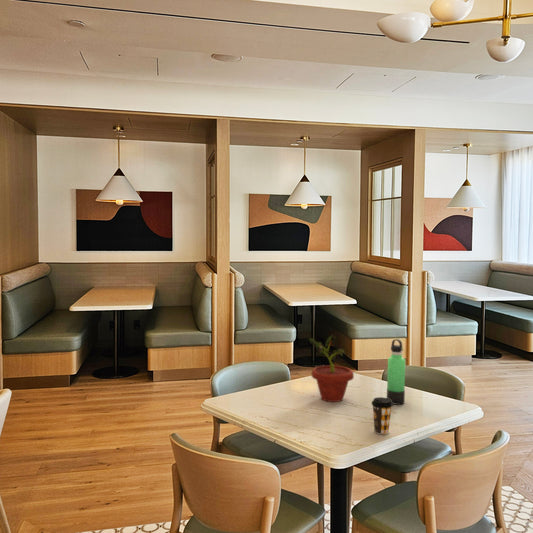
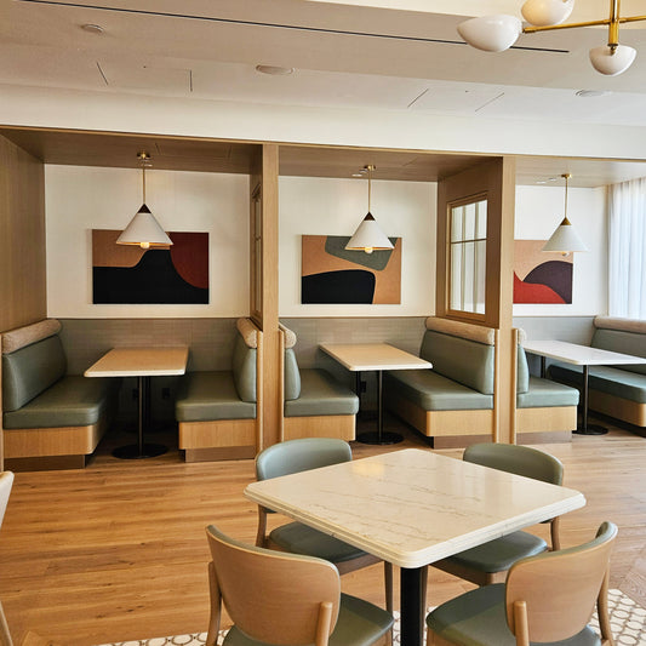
- thermos bottle [386,338,406,406]
- potted plant [308,334,355,403]
- coffee cup [371,396,394,435]
